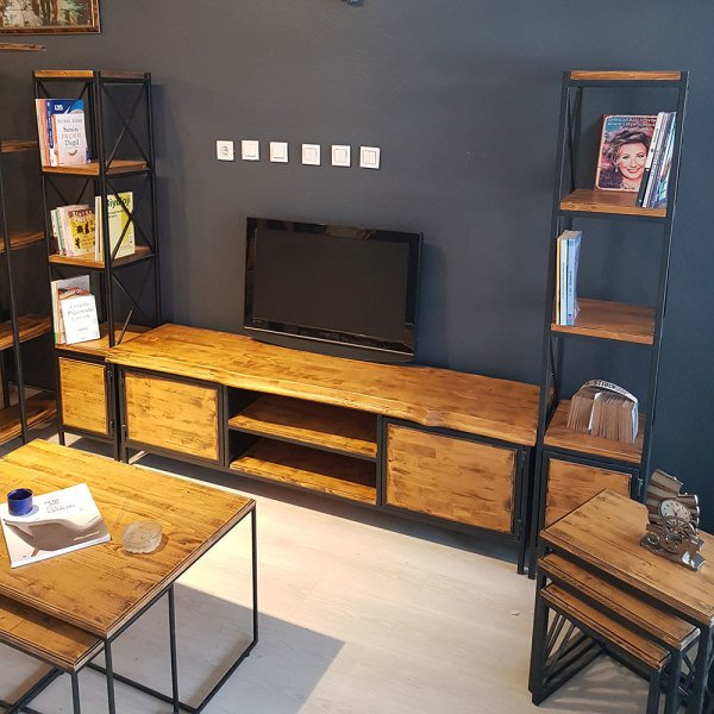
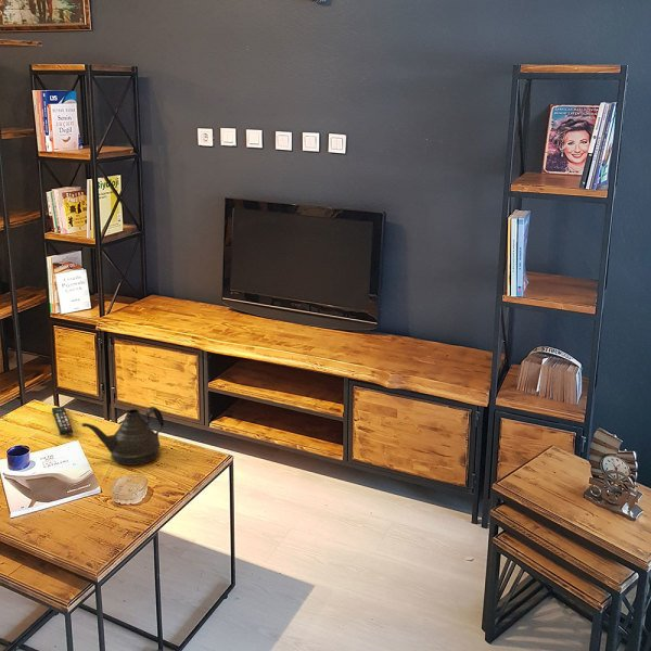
+ remote control [51,406,74,436]
+ teapot [80,406,165,467]
